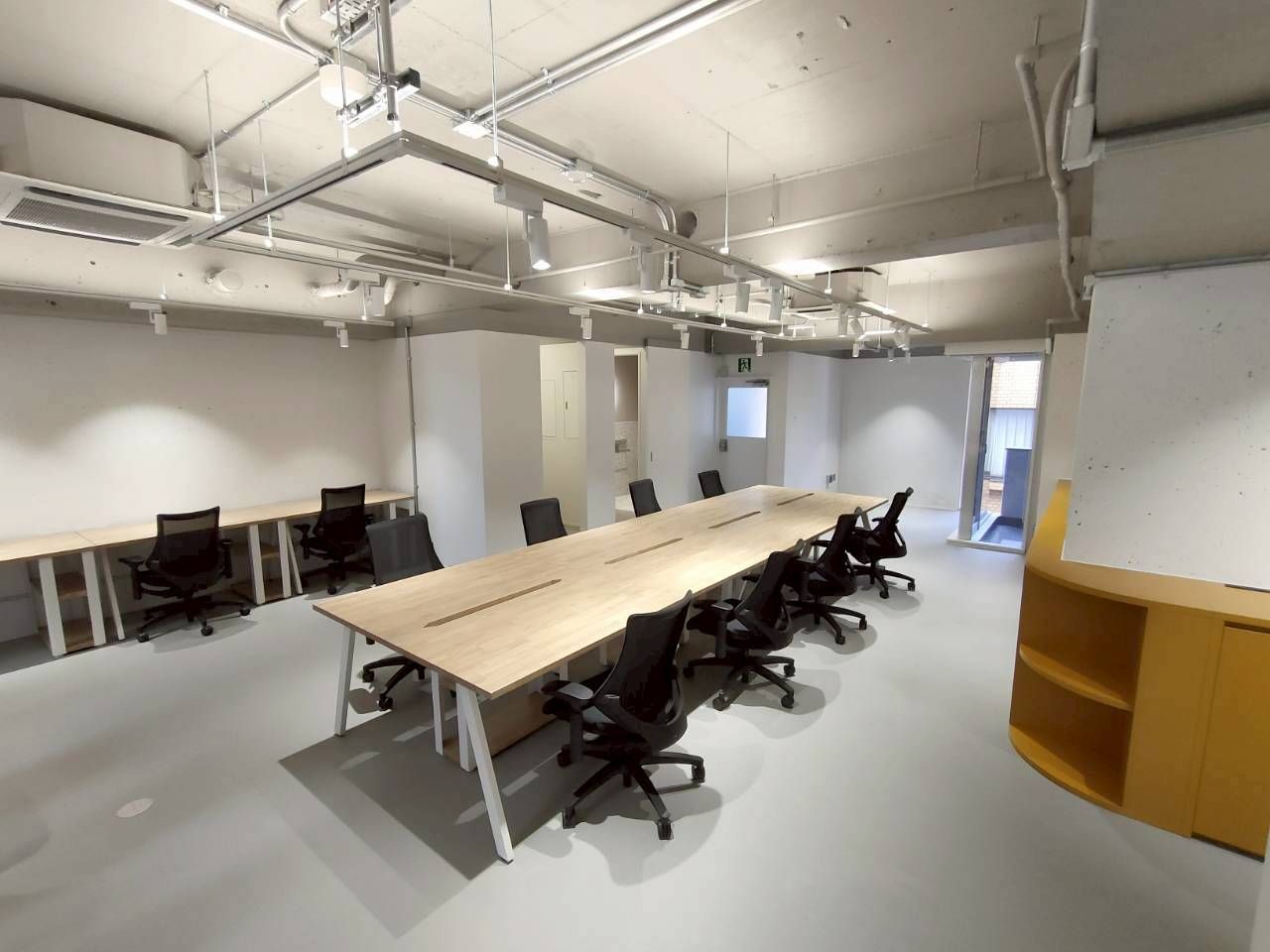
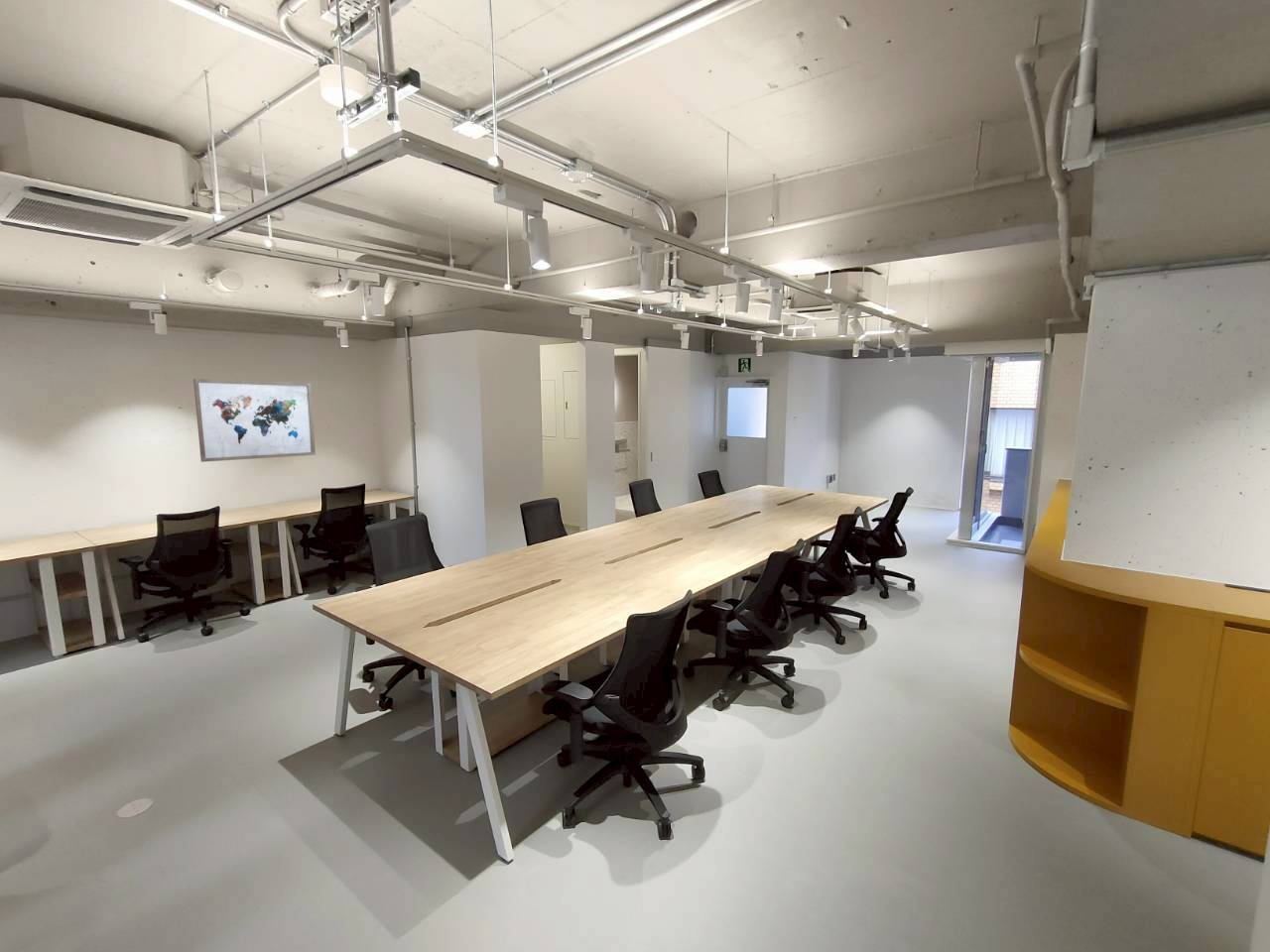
+ wall art [192,378,317,463]
